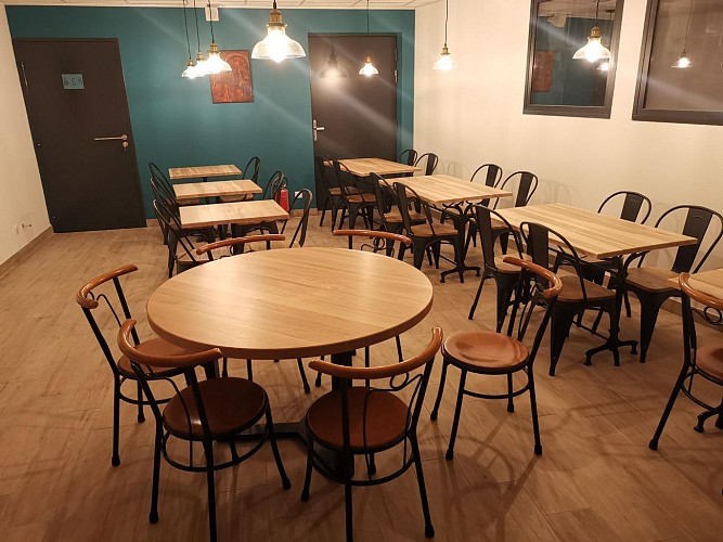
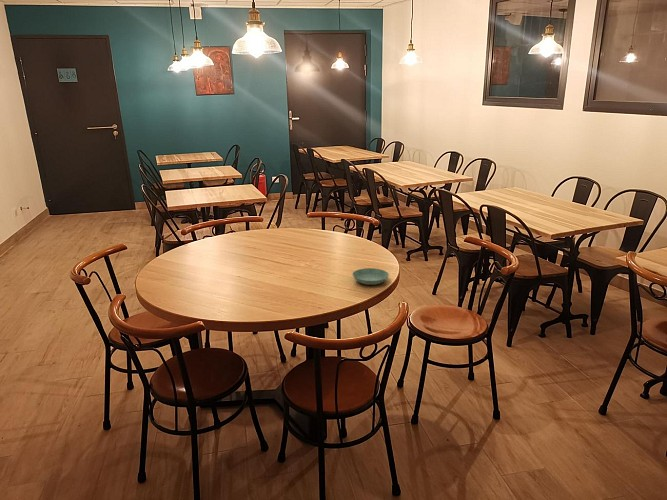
+ saucer [351,267,390,286]
